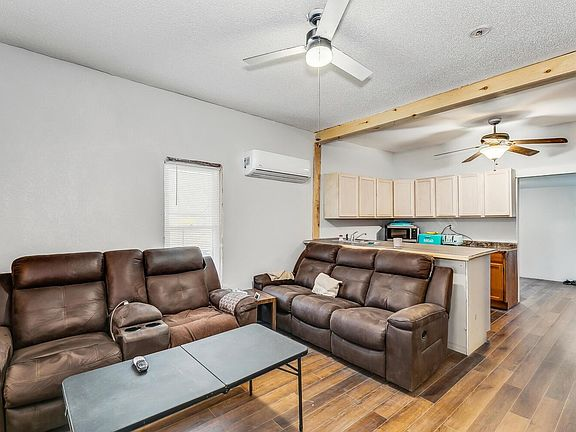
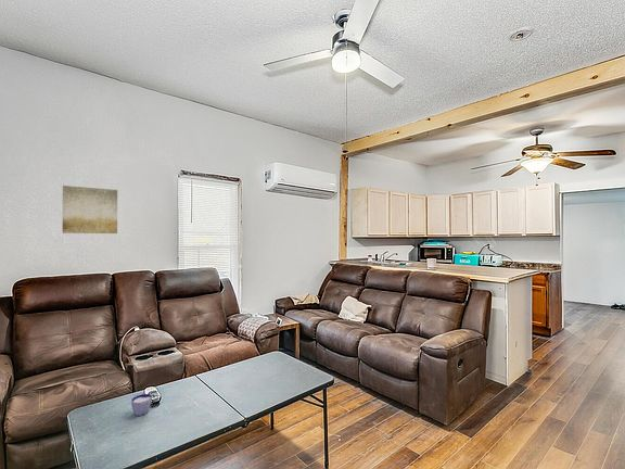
+ cup [130,393,153,417]
+ wall art [62,185,118,234]
